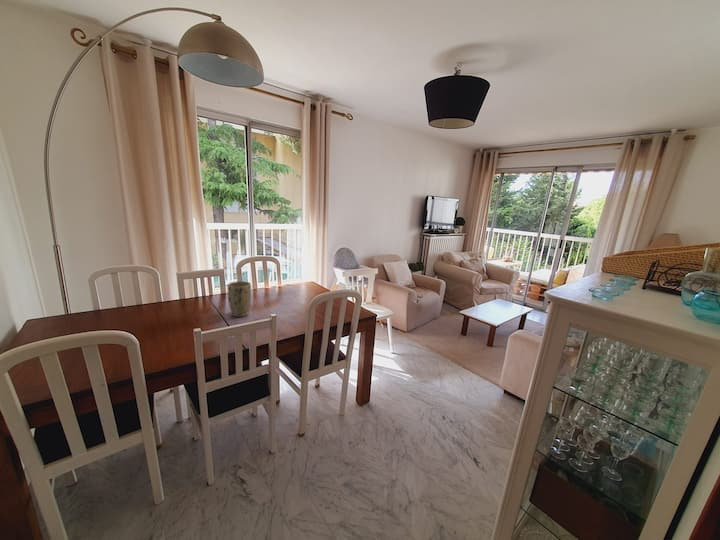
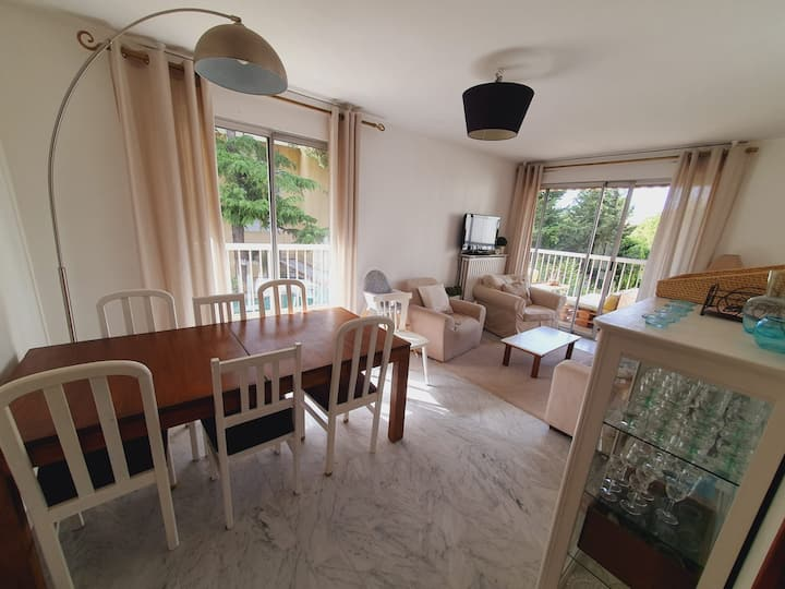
- plant pot [226,280,252,318]
